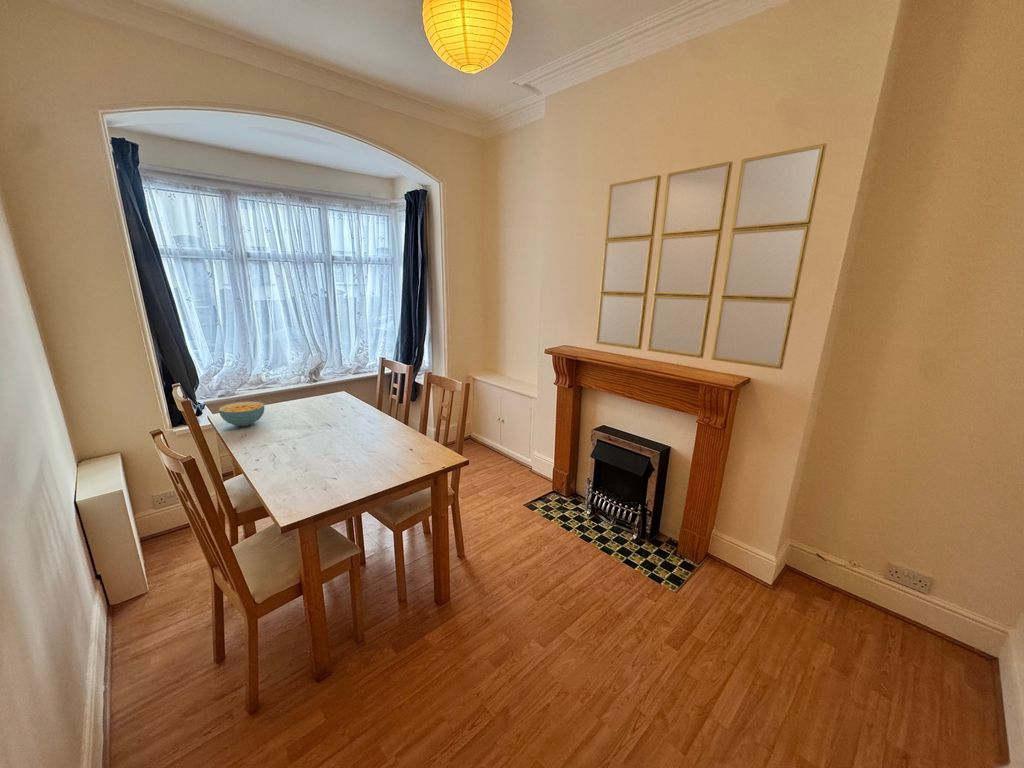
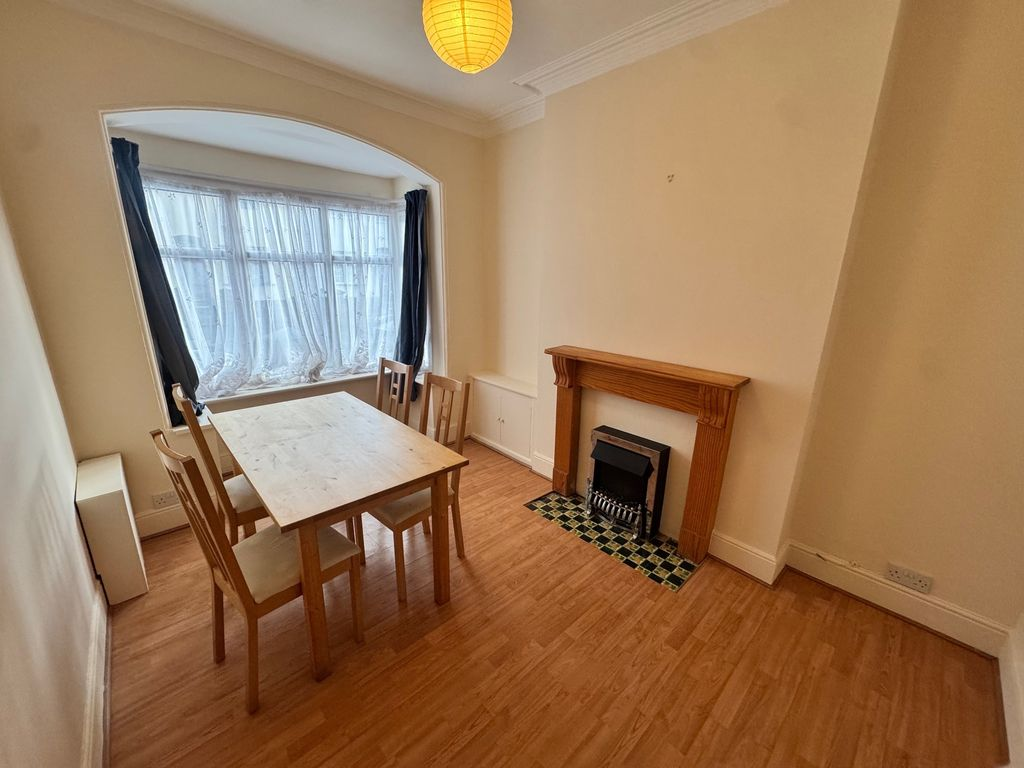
- home mirror [595,142,828,371]
- cereal bowl [218,401,265,428]
